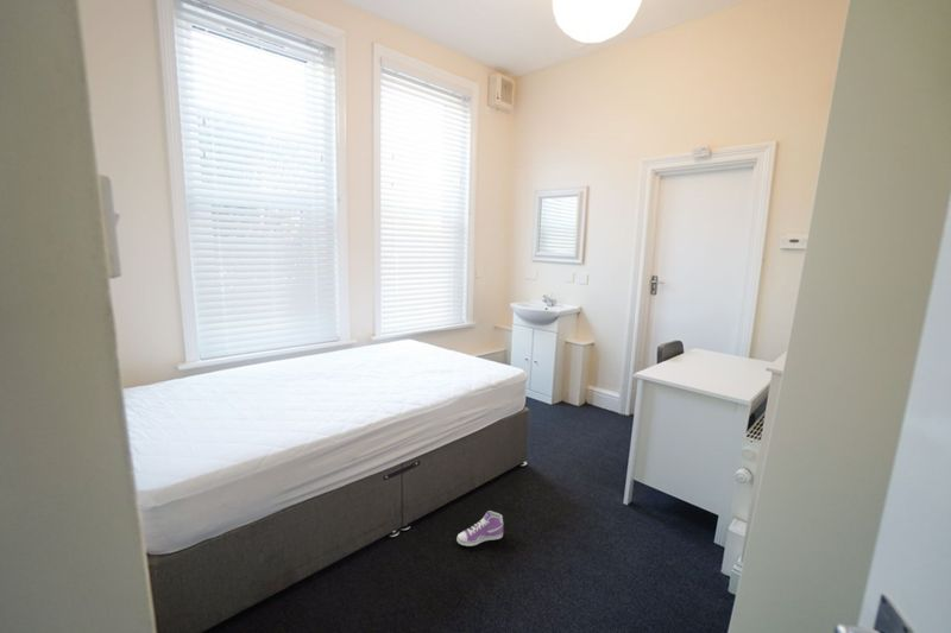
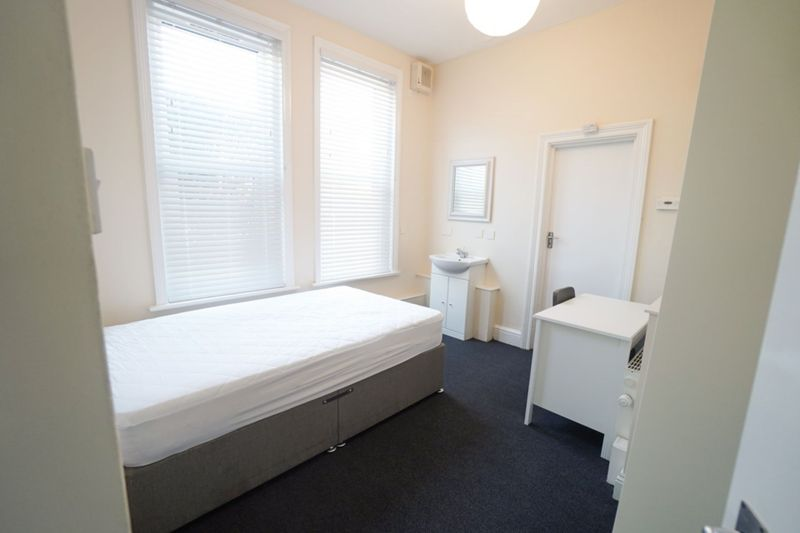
- sneaker [455,509,504,547]
